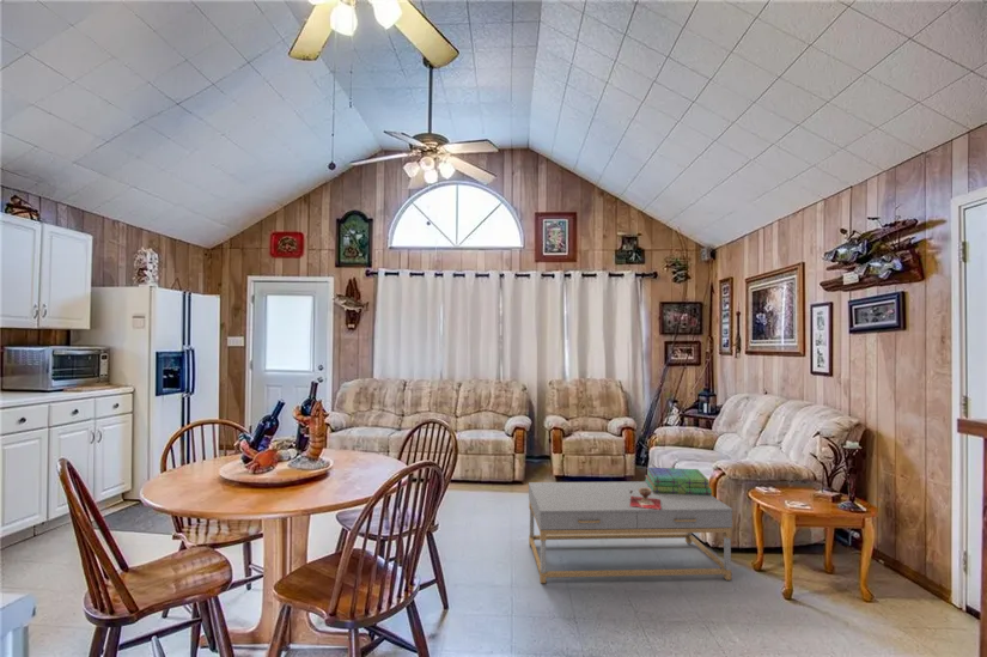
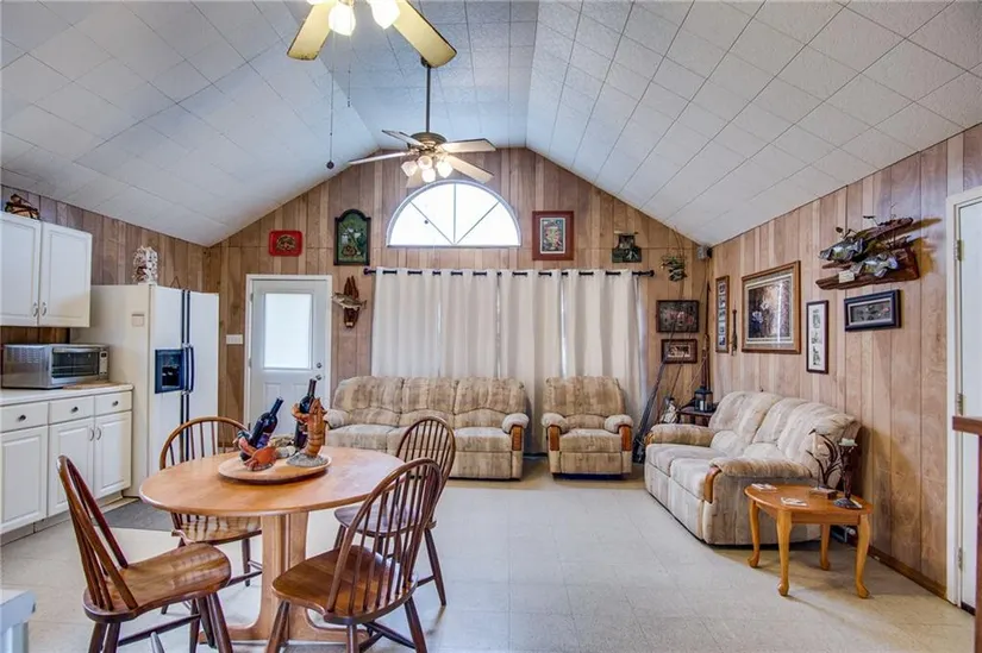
- coffee table [528,481,733,584]
- decorative bowl [630,488,660,510]
- stack of books [644,467,713,495]
